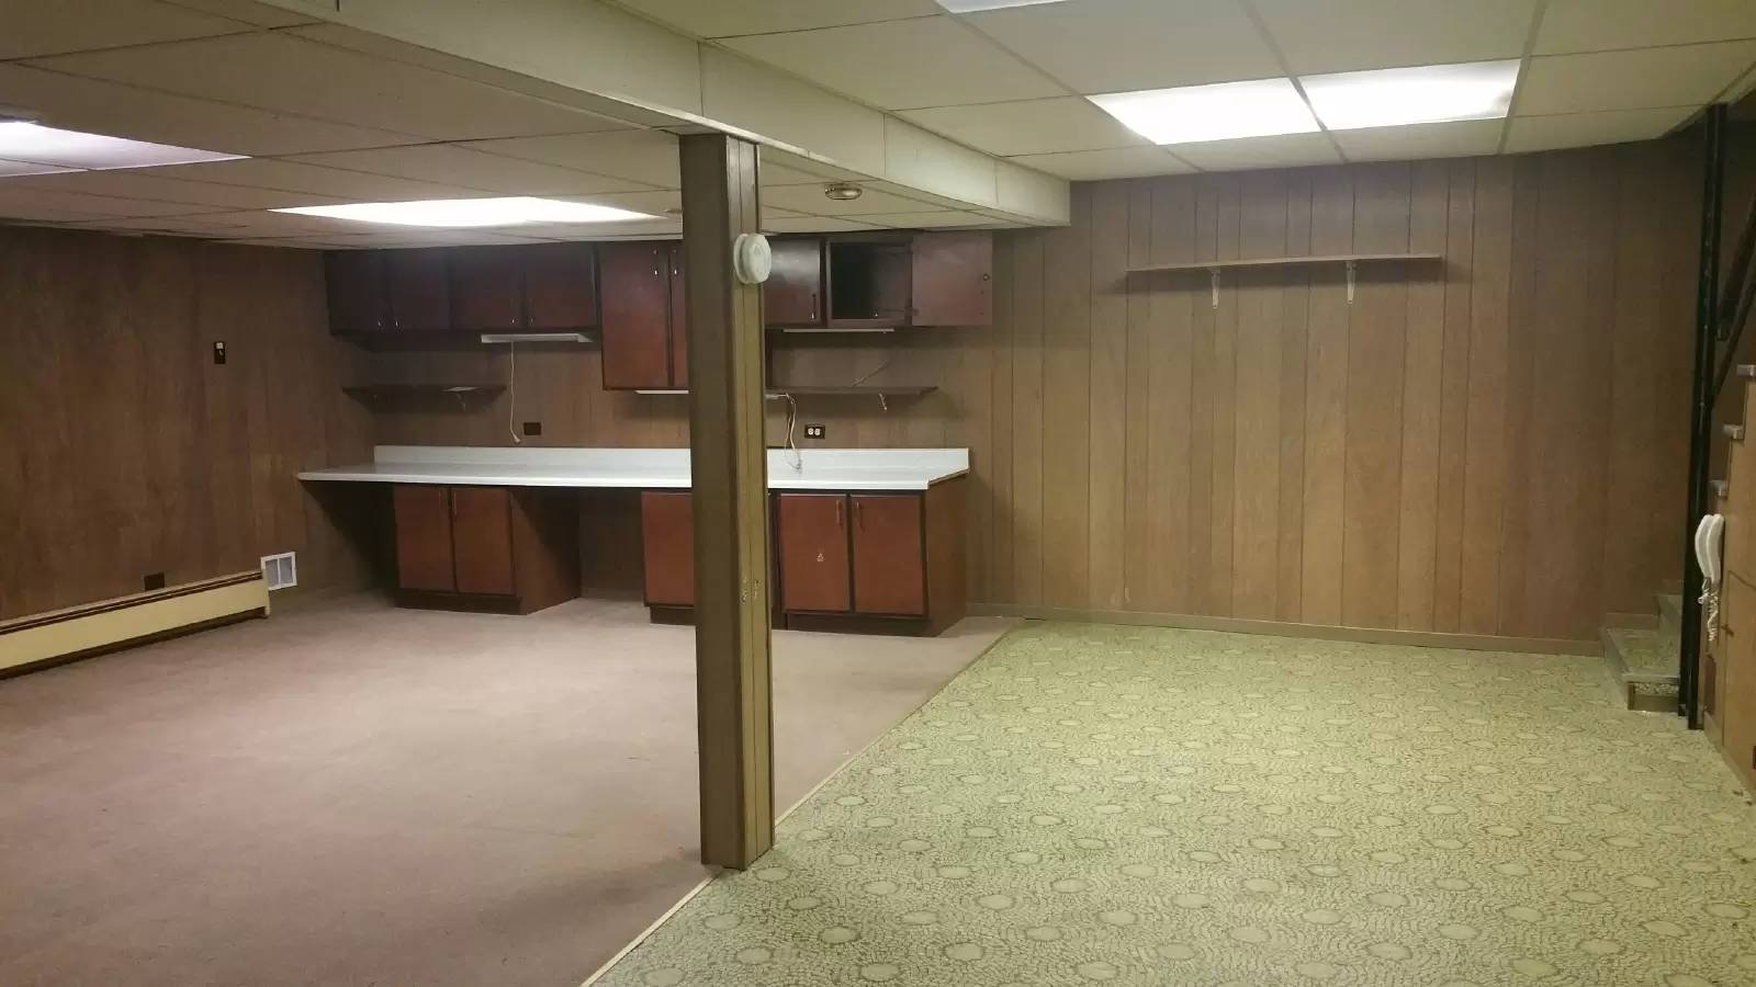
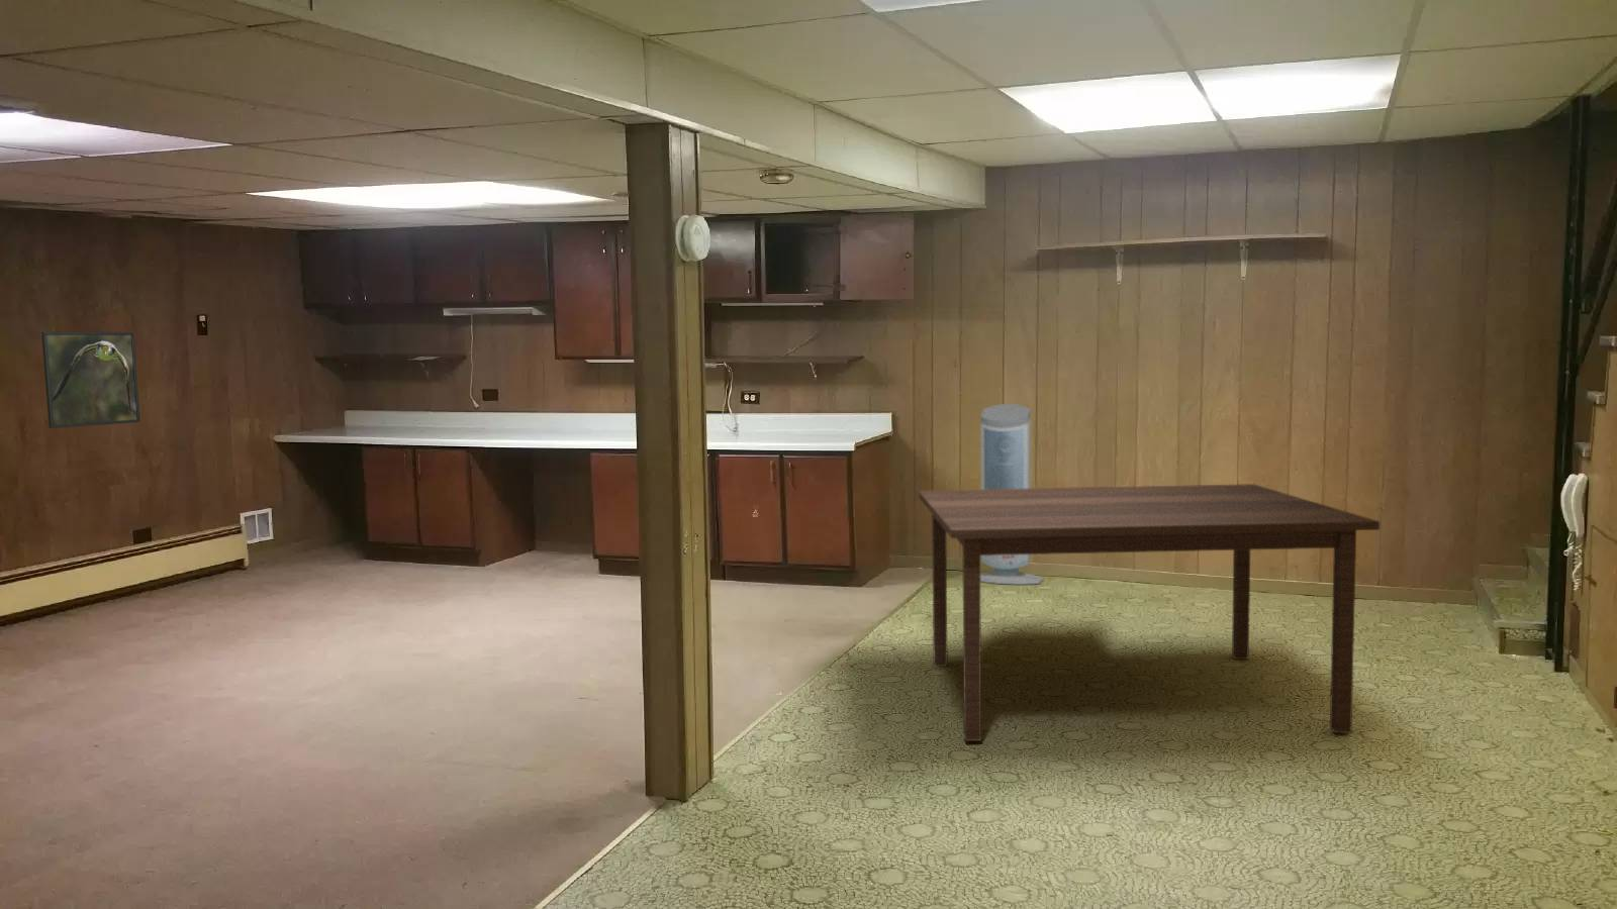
+ air purifier [980,403,1044,586]
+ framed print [40,331,141,430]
+ dining table [917,483,1380,743]
